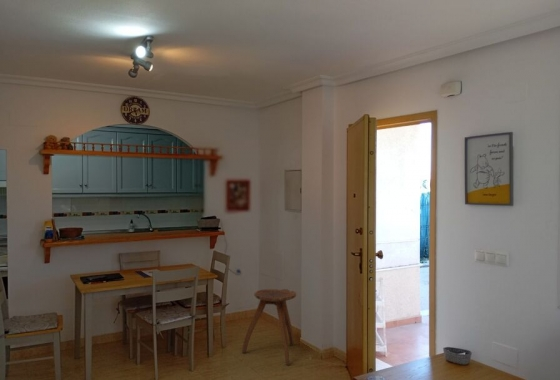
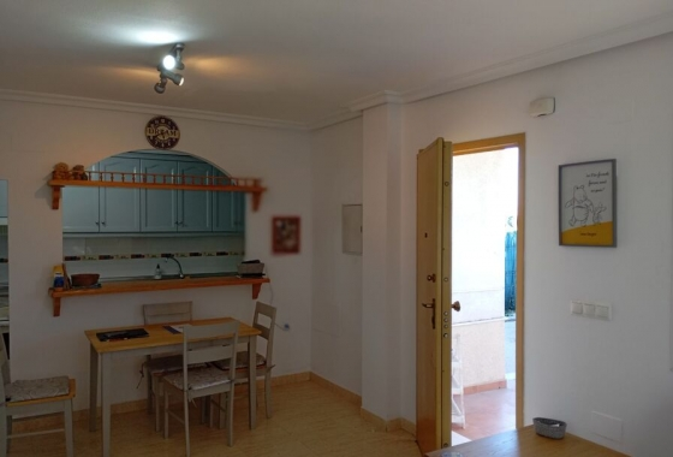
- stool [241,288,297,366]
